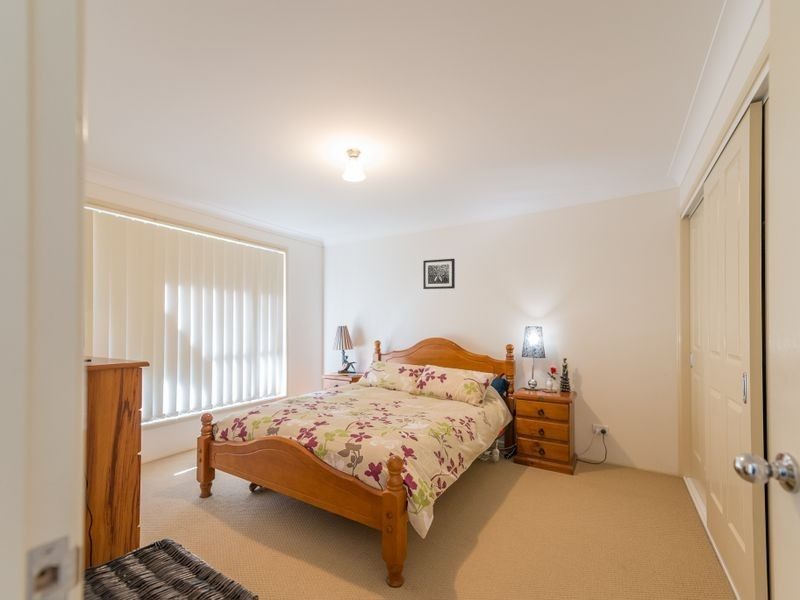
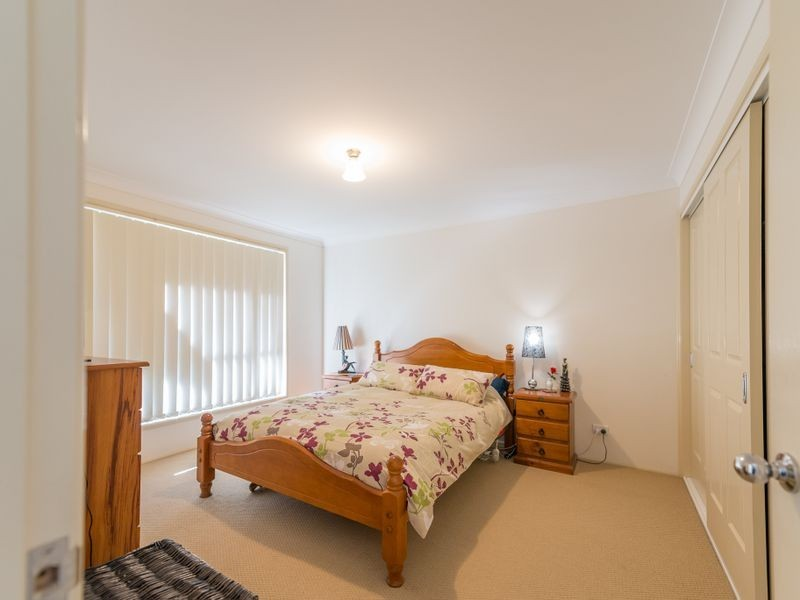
- wall art [422,258,456,290]
